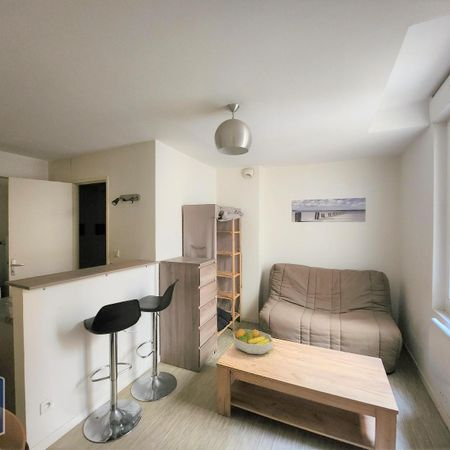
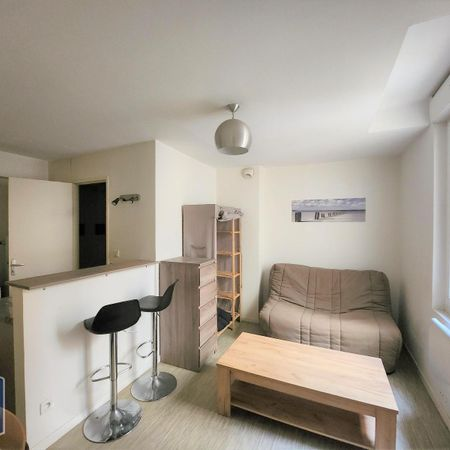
- fruit bowl [232,328,274,355]
